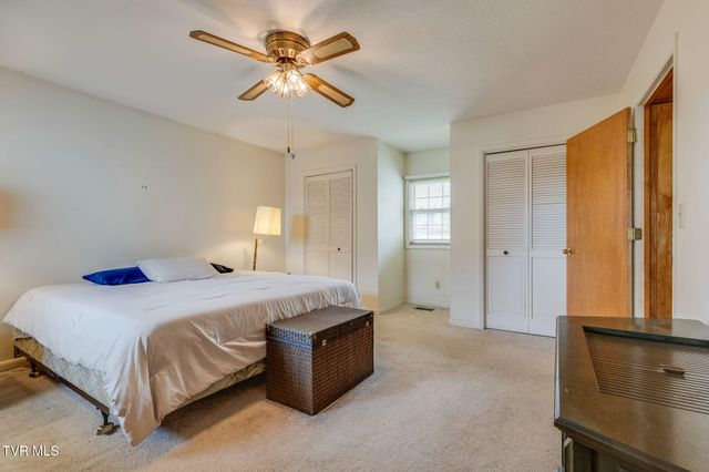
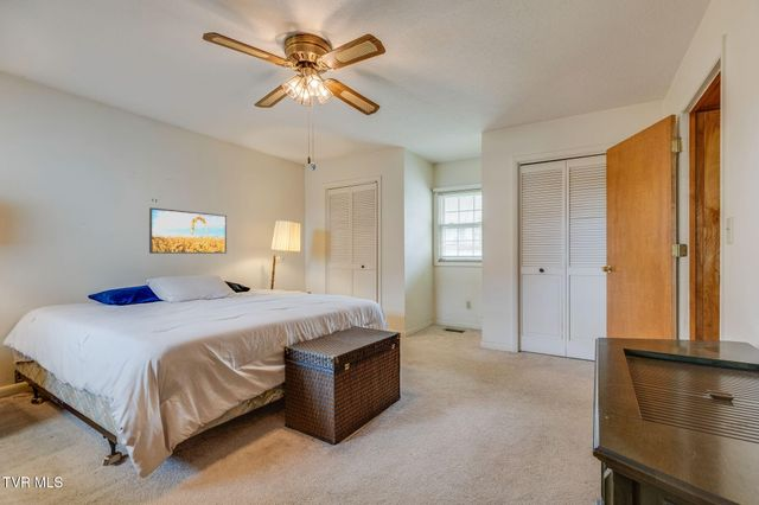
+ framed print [148,206,228,255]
